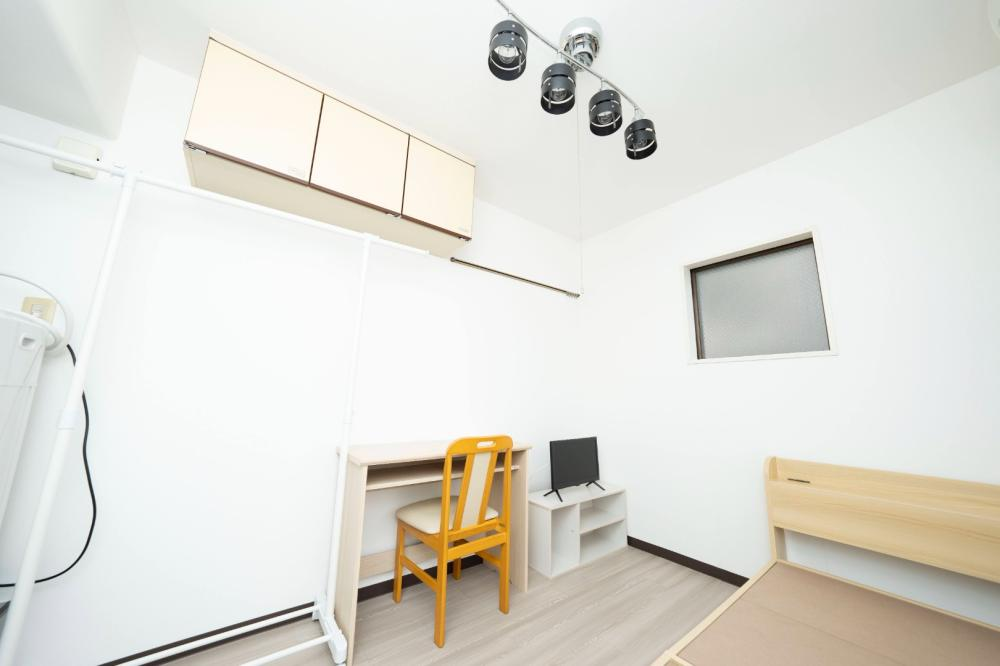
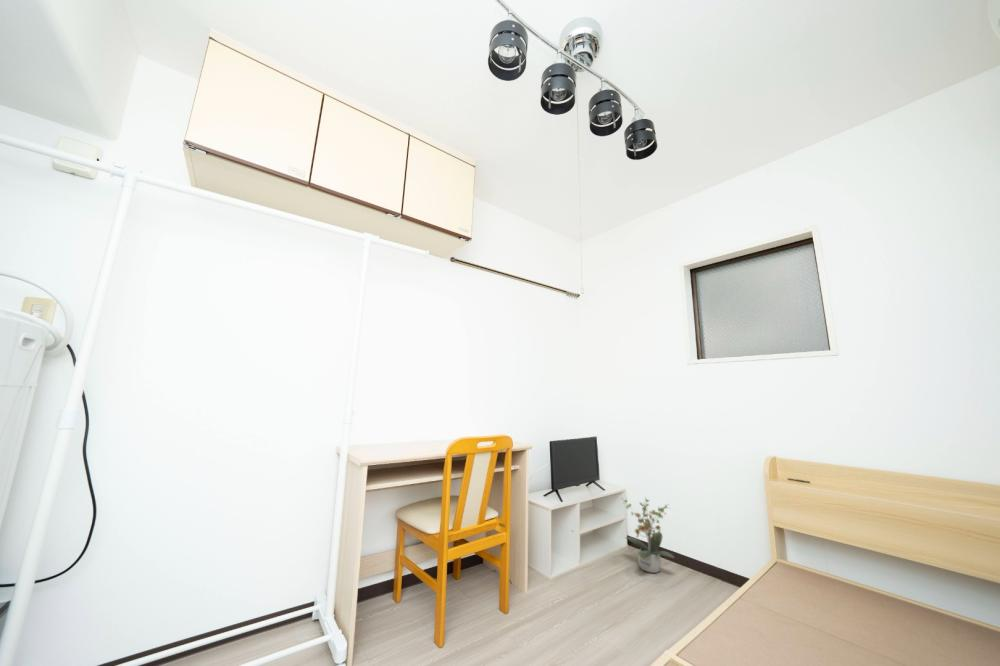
+ potted plant [620,496,675,574]
